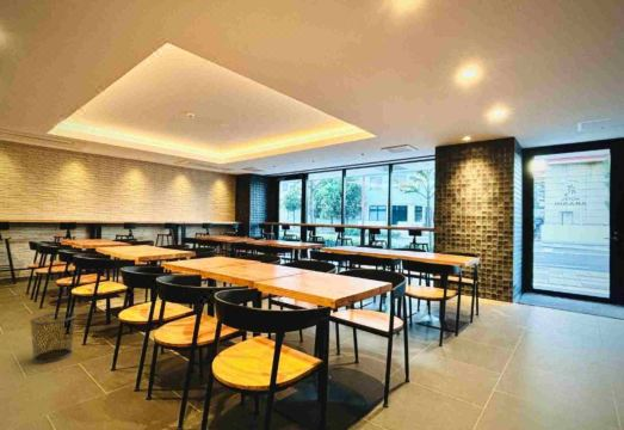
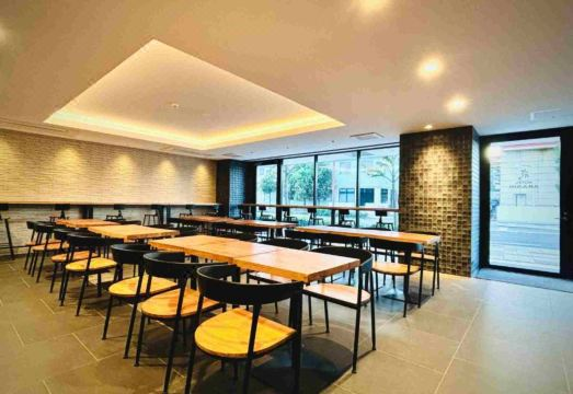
- waste bin [29,311,78,364]
